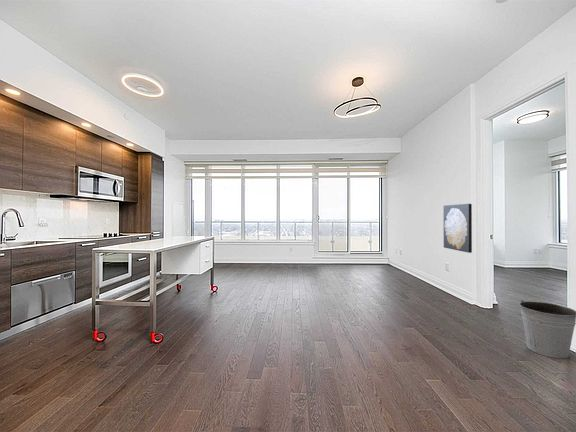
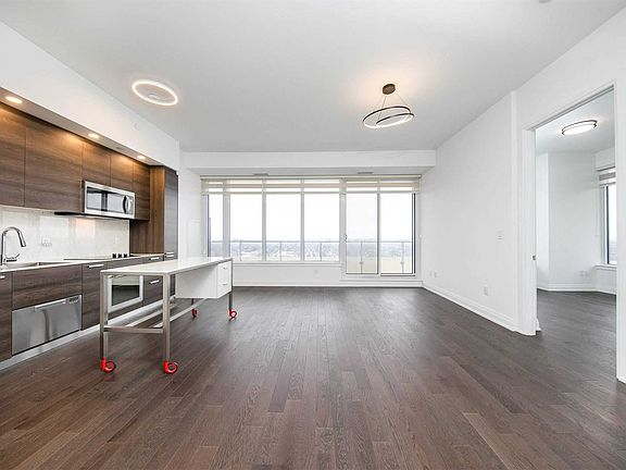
- wall art [442,203,473,254]
- bucket [518,299,576,359]
